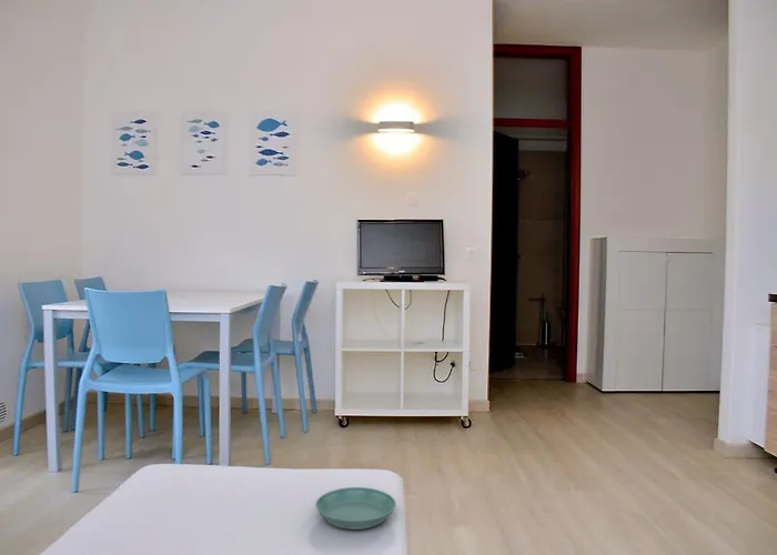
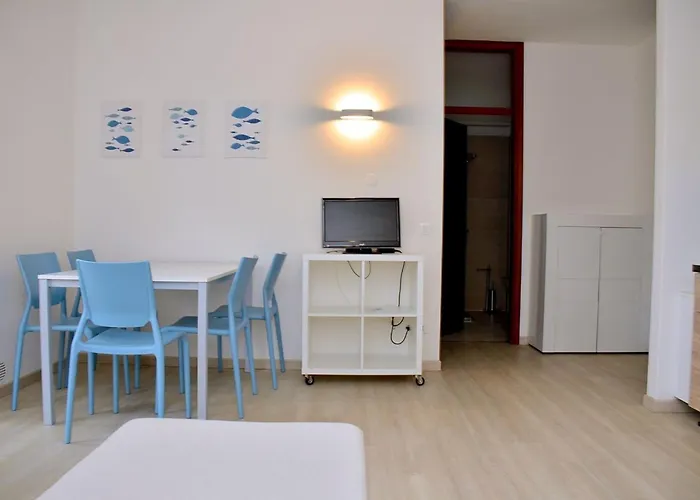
- saucer [314,486,396,531]
